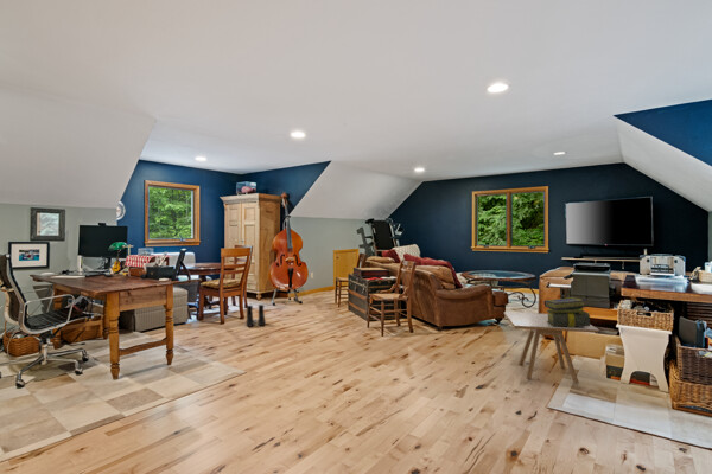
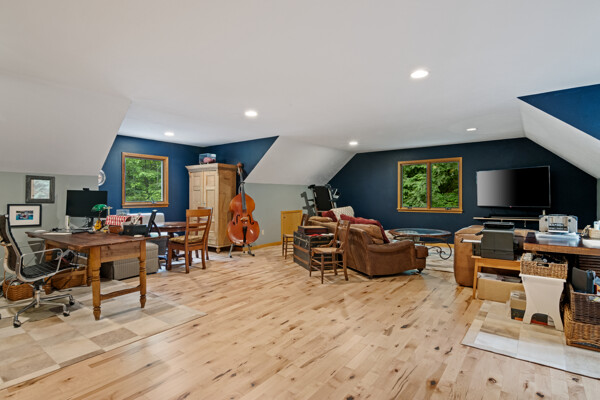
- stack of books [543,296,591,327]
- side table [503,310,600,384]
- boots [244,303,267,328]
